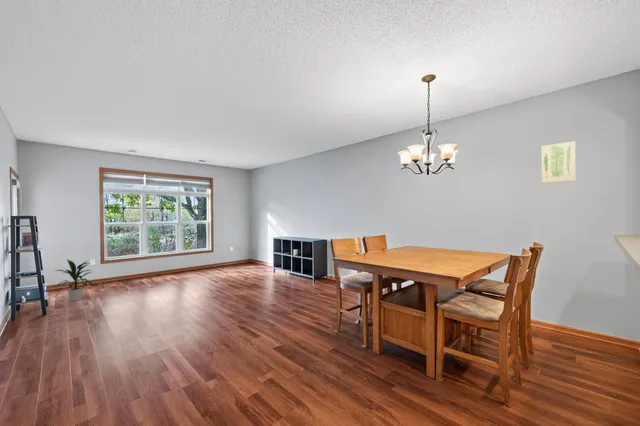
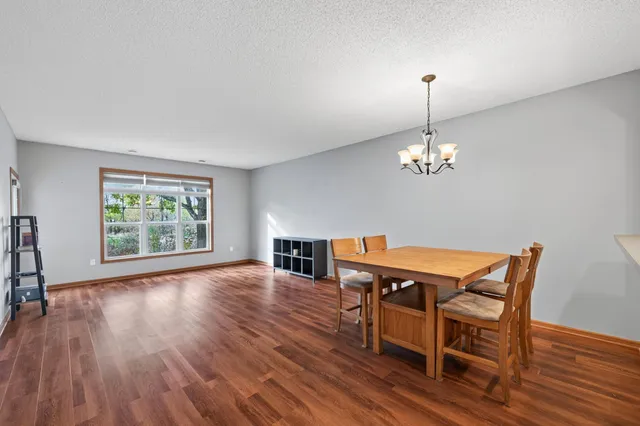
- indoor plant [54,258,93,302]
- wall art [541,140,577,184]
